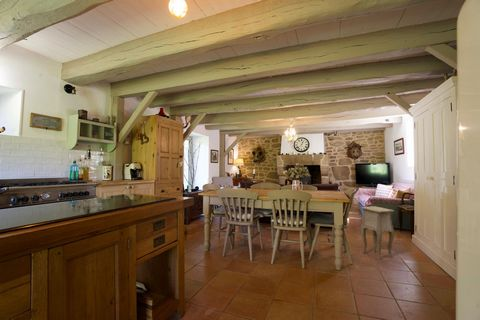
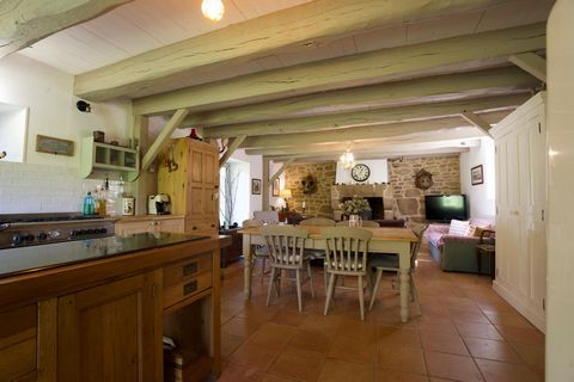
- side table [358,205,395,261]
